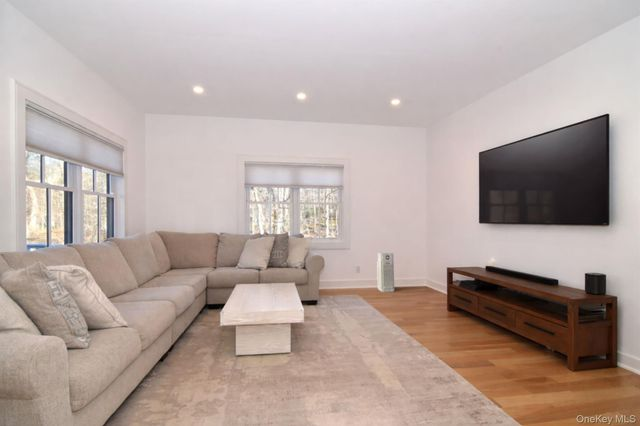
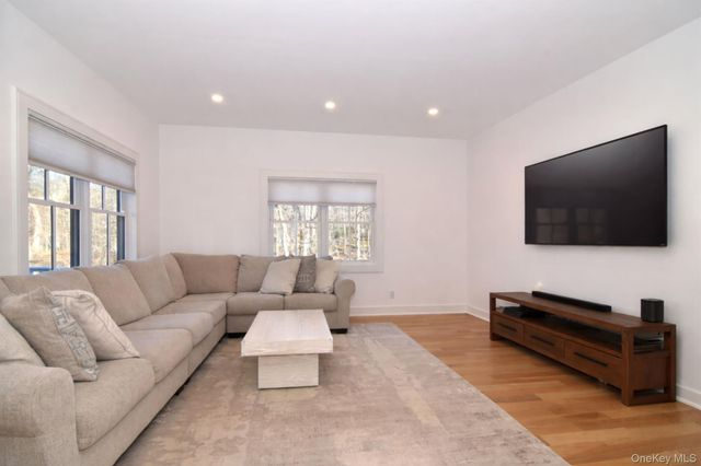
- air purifier [376,251,395,293]
